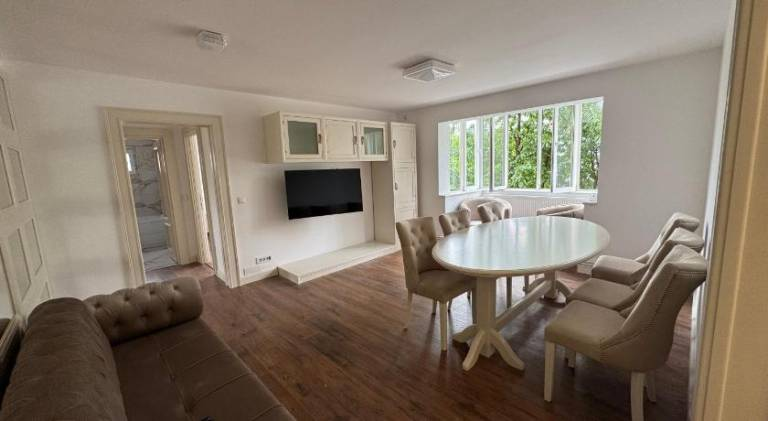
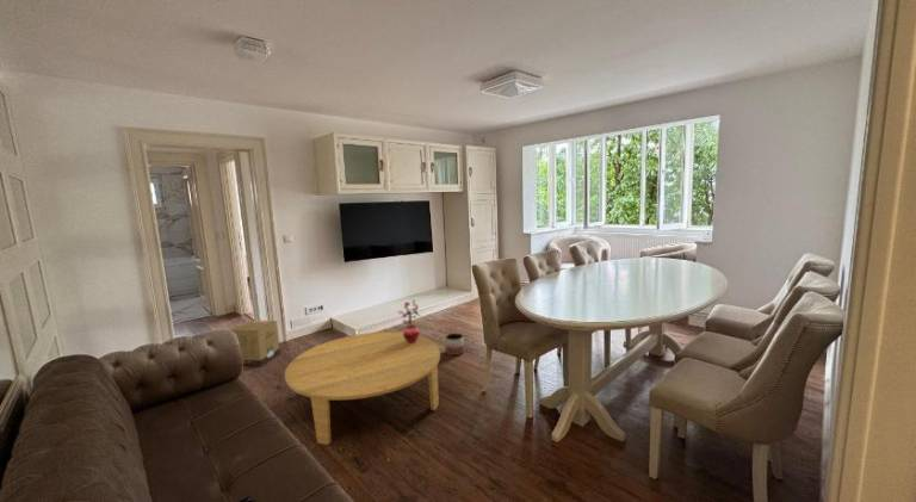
+ planter [444,333,465,357]
+ potted plant [397,299,421,343]
+ coffee table [284,331,441,446]
+ cardboard box [229,320,281,367]
